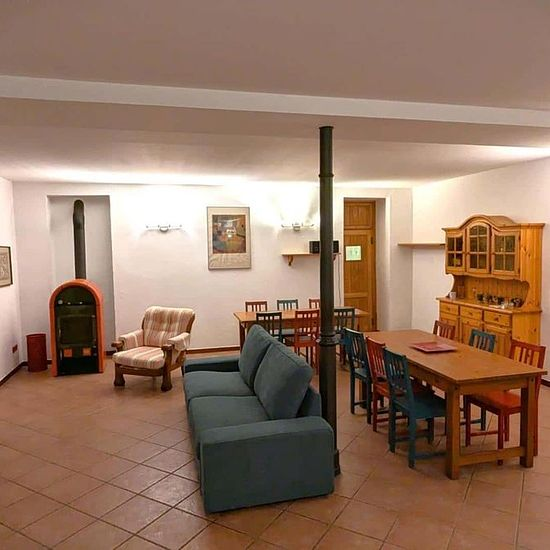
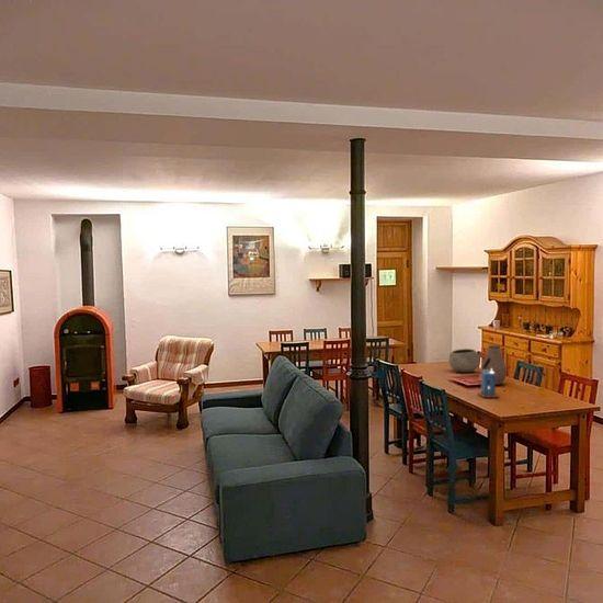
+ candle [476,368,501,399]
+ vase [480,343,508,386]
+ bowl [447,348,481,374]
